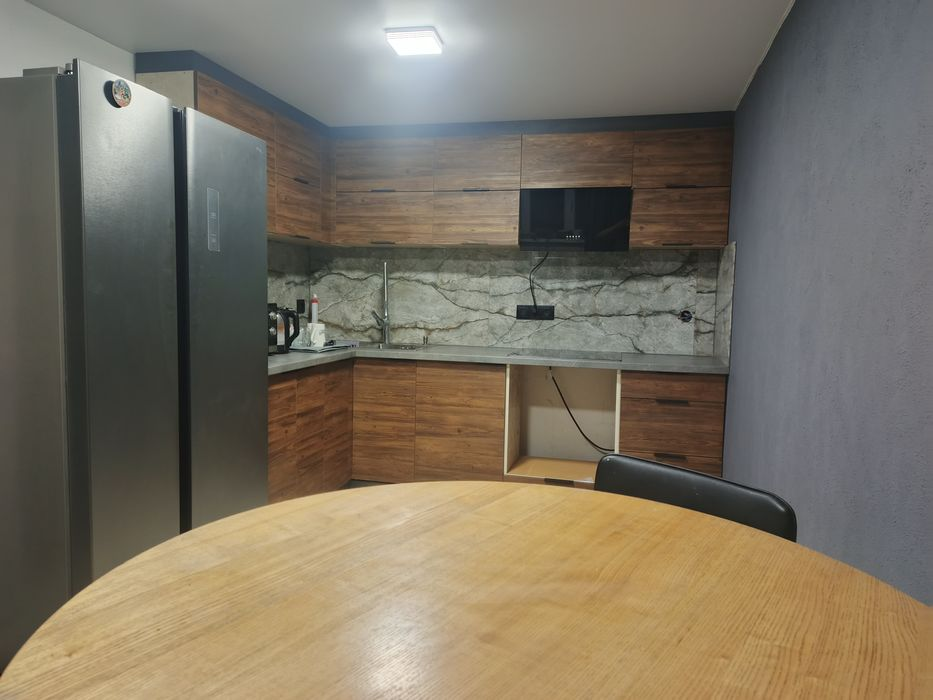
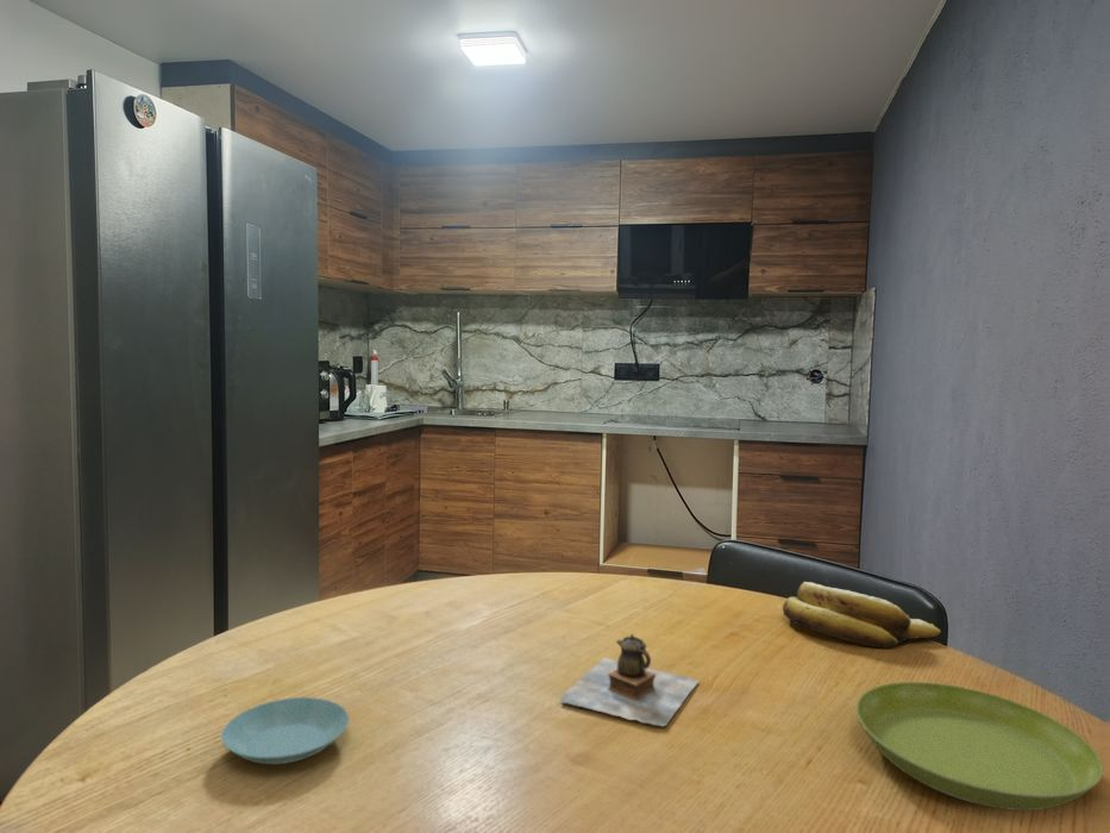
+ saucer [854,681,1104,812]
+ banana [782,581,942,649]
+ saucer [220,696,351,765]
+ teapot [559,633,700,727]
